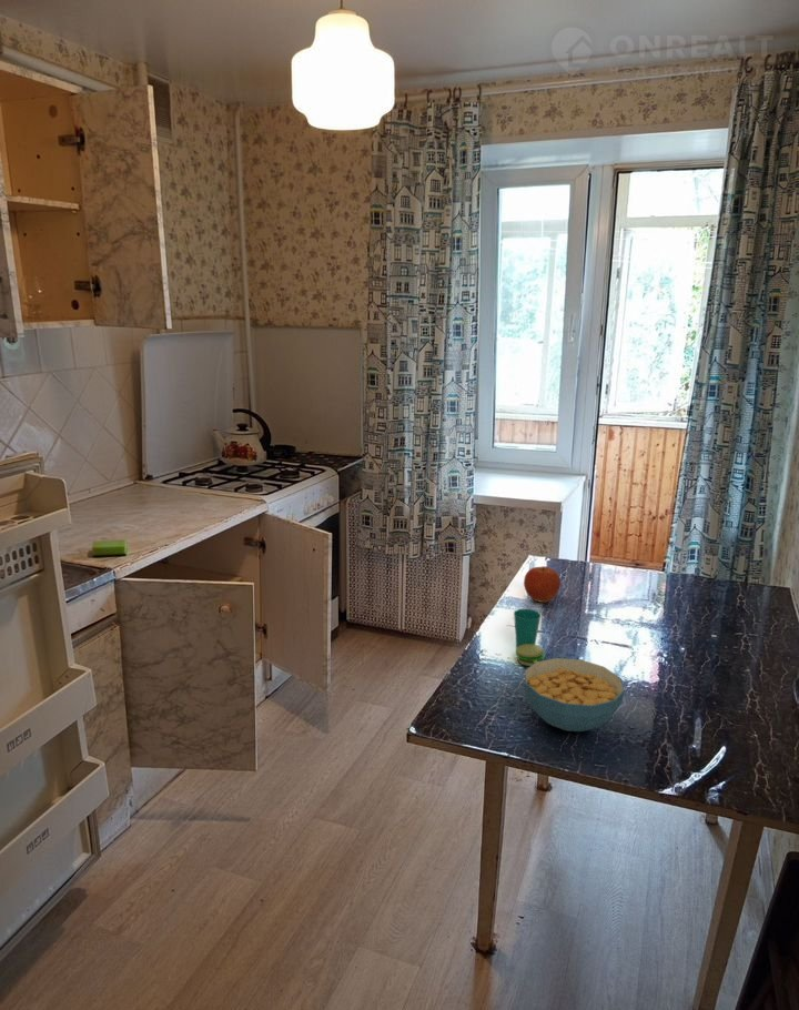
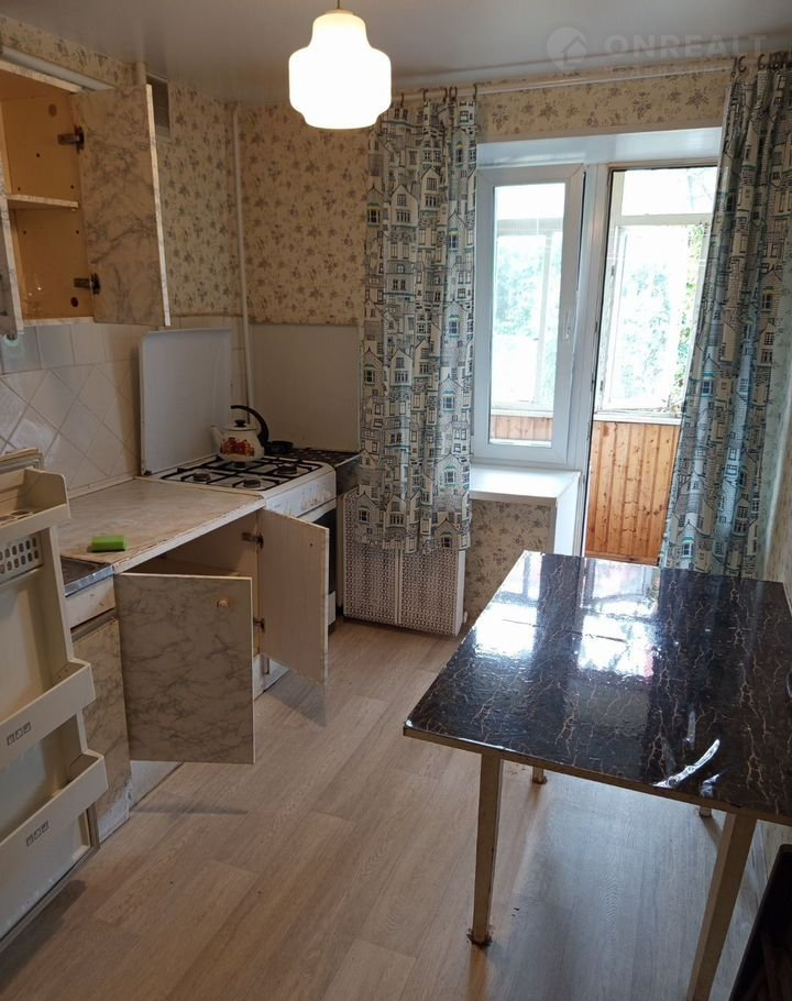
- cereal bowl [523,657,626,733]
- fruit [523,565,562,604]
- cup [513,608,546,667]
